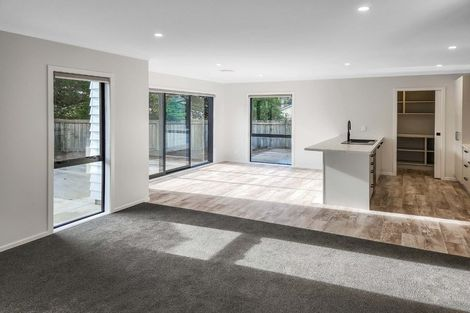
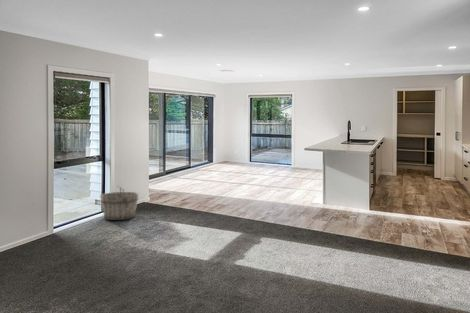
+ wooden bucket [99,185,140,221]
